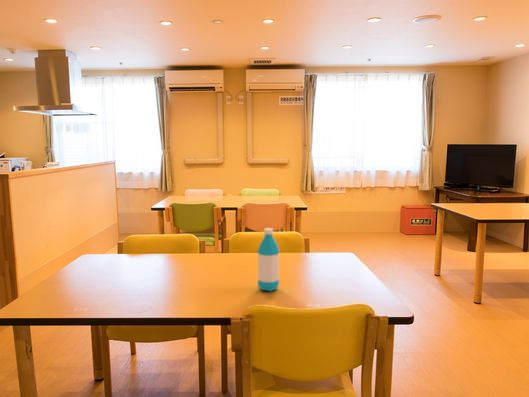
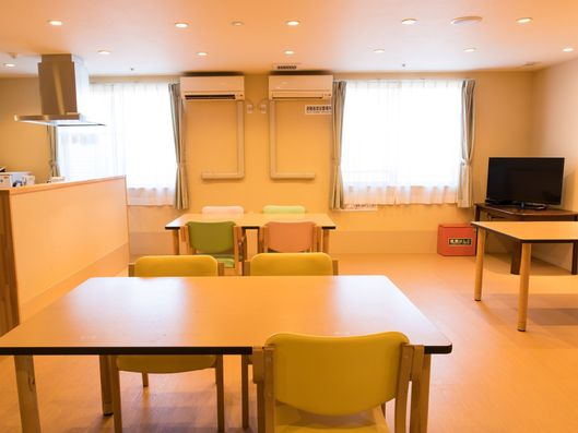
- water bottle [257,227,280,292]
